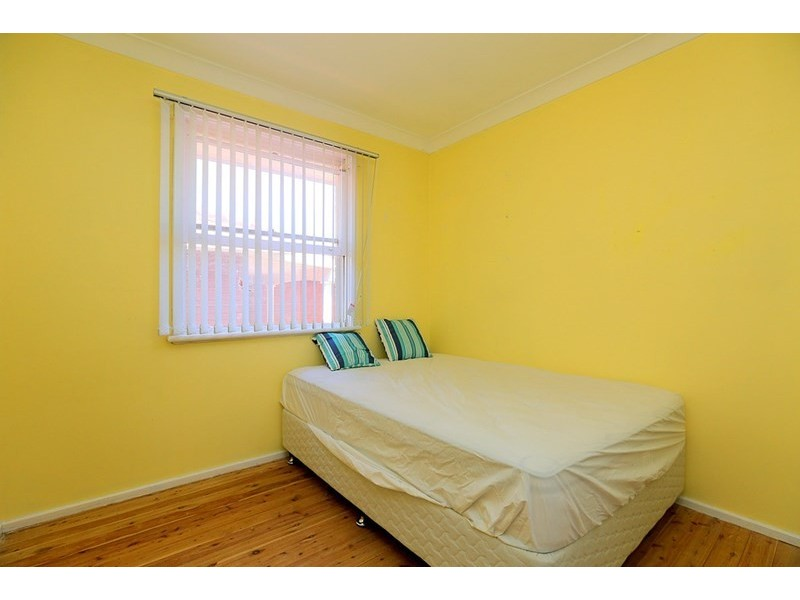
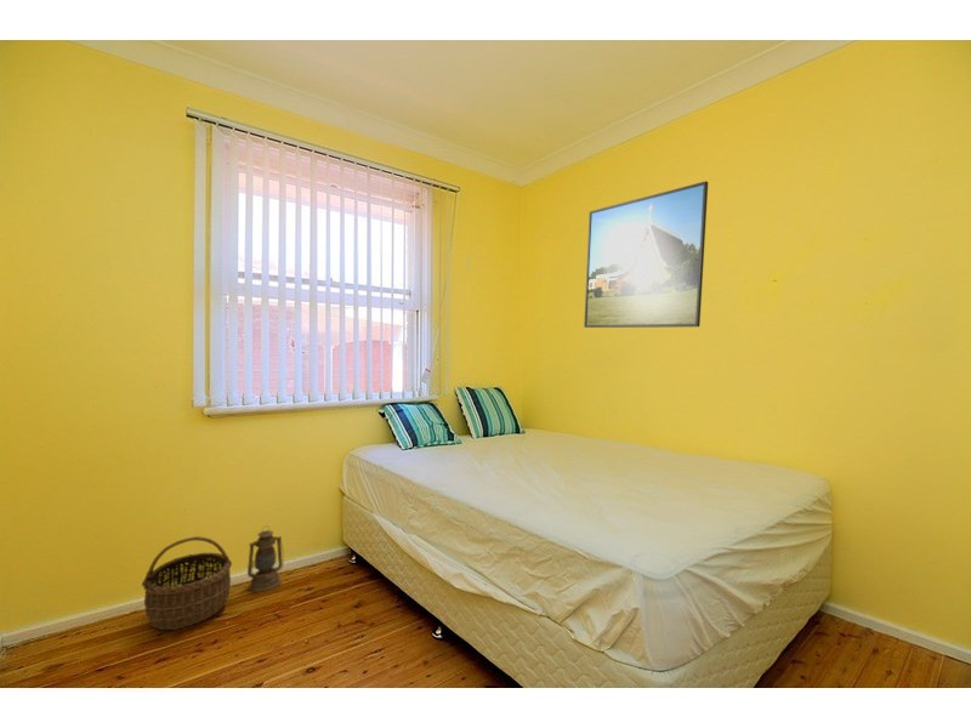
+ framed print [583,180,709,329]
+ wicker basket [141,535,233,631]
+ lantern [246,525,285,593]
